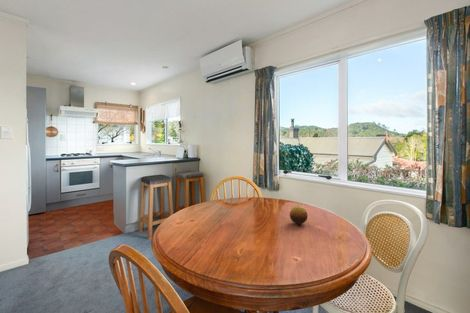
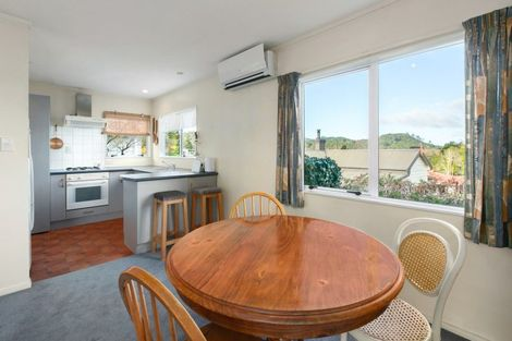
- fruit [289,205,309,225]
